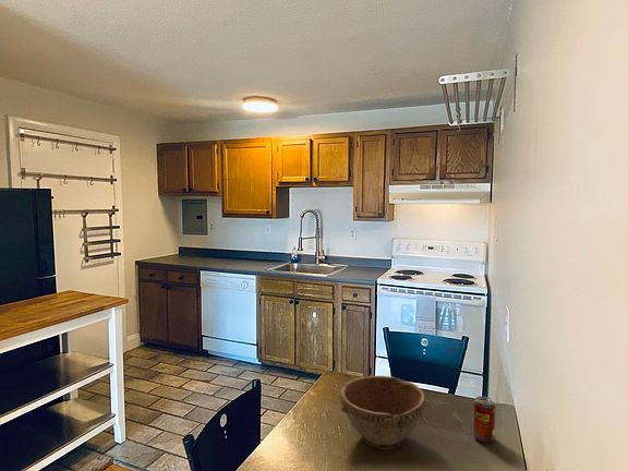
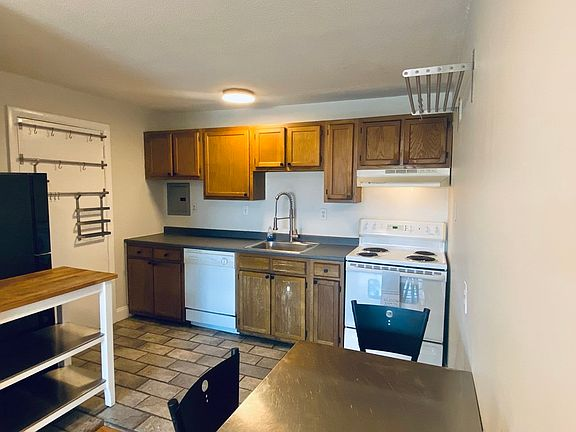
- bowl [338,375,428,450]
- beverage can [472,396,497,444]
